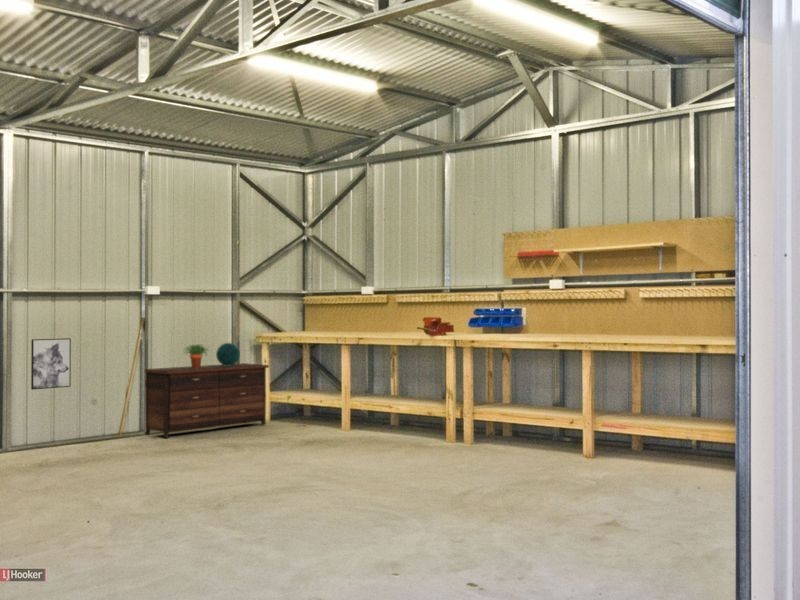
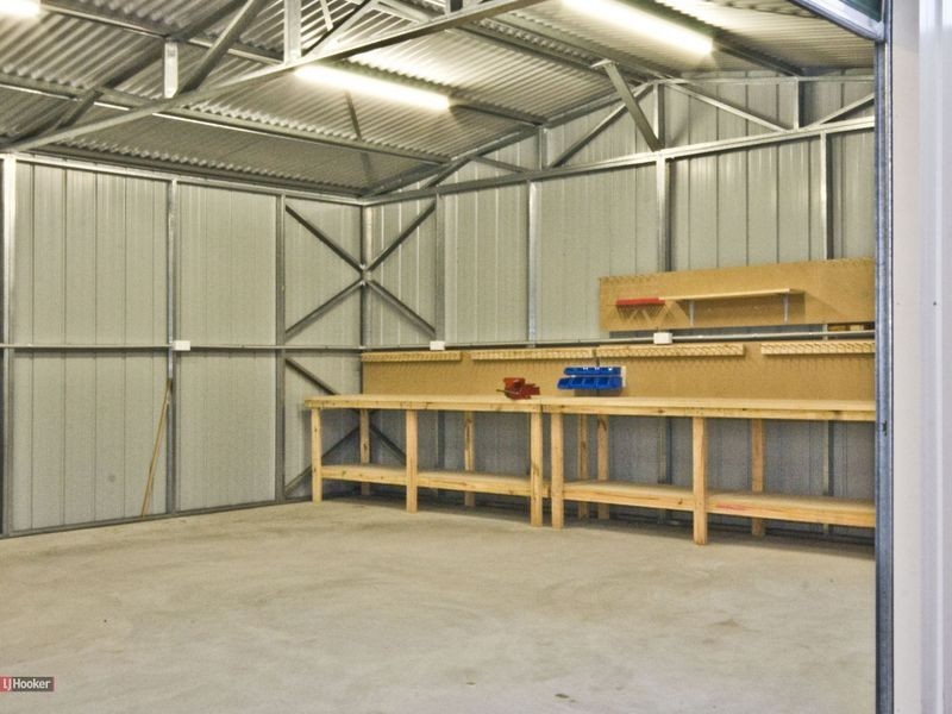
- decorative sphere [215,342,241,366]
- dresser [144,362,270,439]
- potted plant [181,343,212,368]
- wall art [30,337,72,391]
